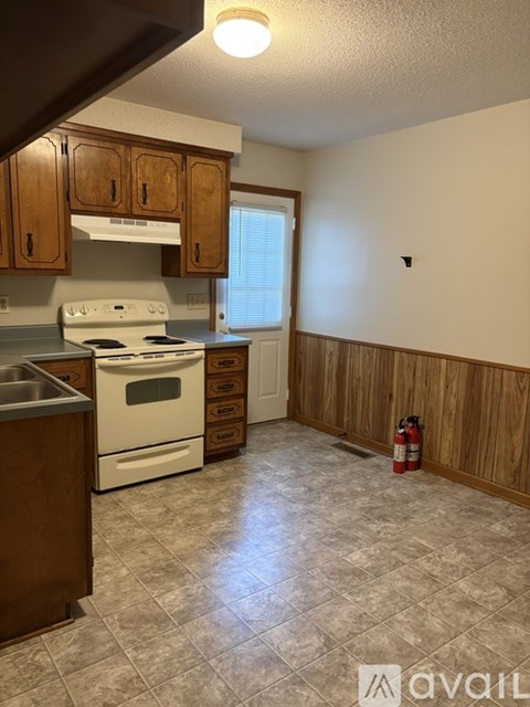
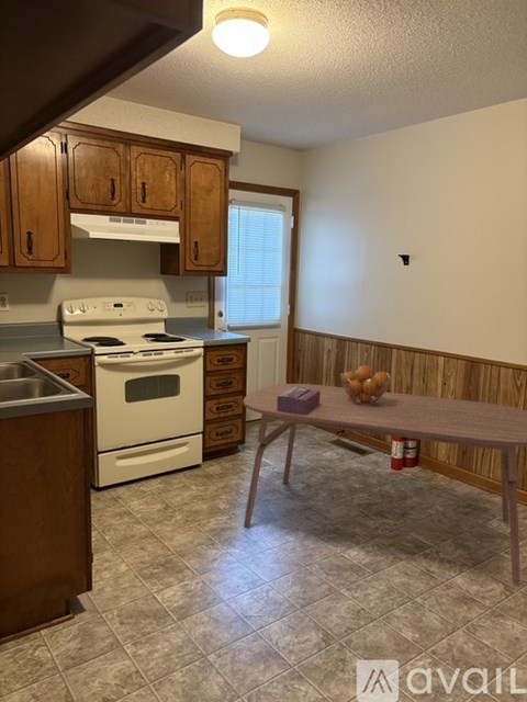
+ tissue box [277,387,321,416]
+ fruit basket [339,364,391,405]
+ dining table [243,383,527,587]
